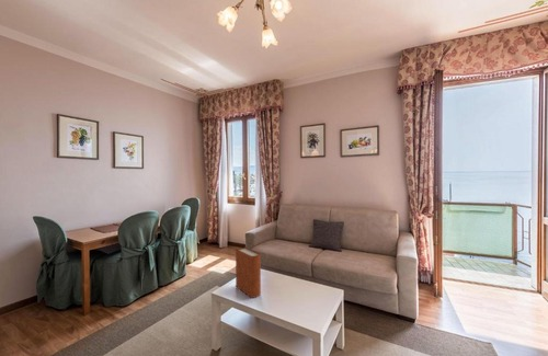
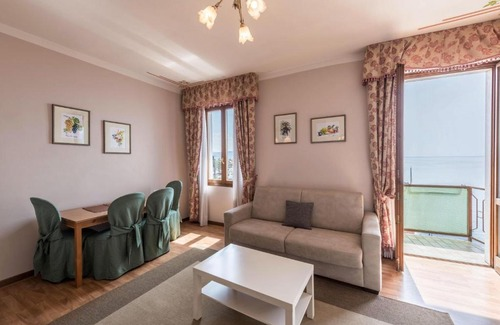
- book [235,245,262,299]
